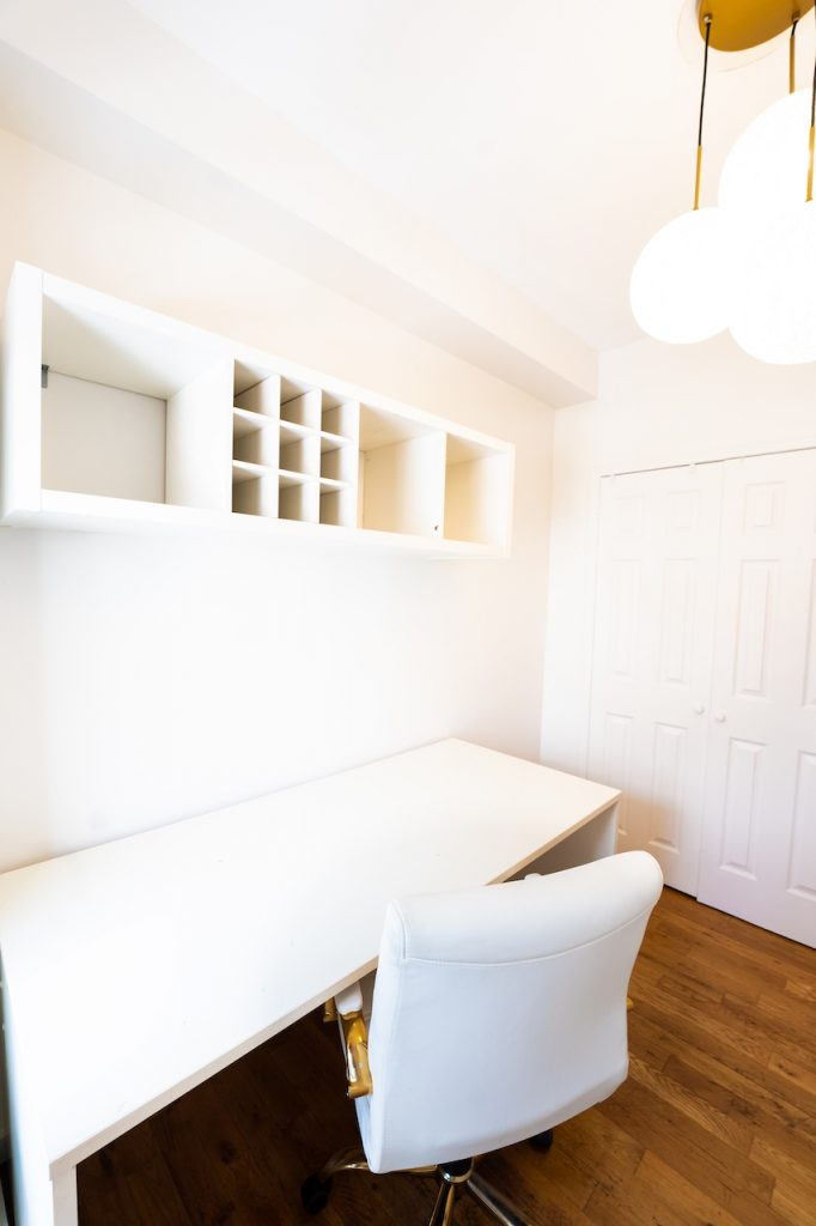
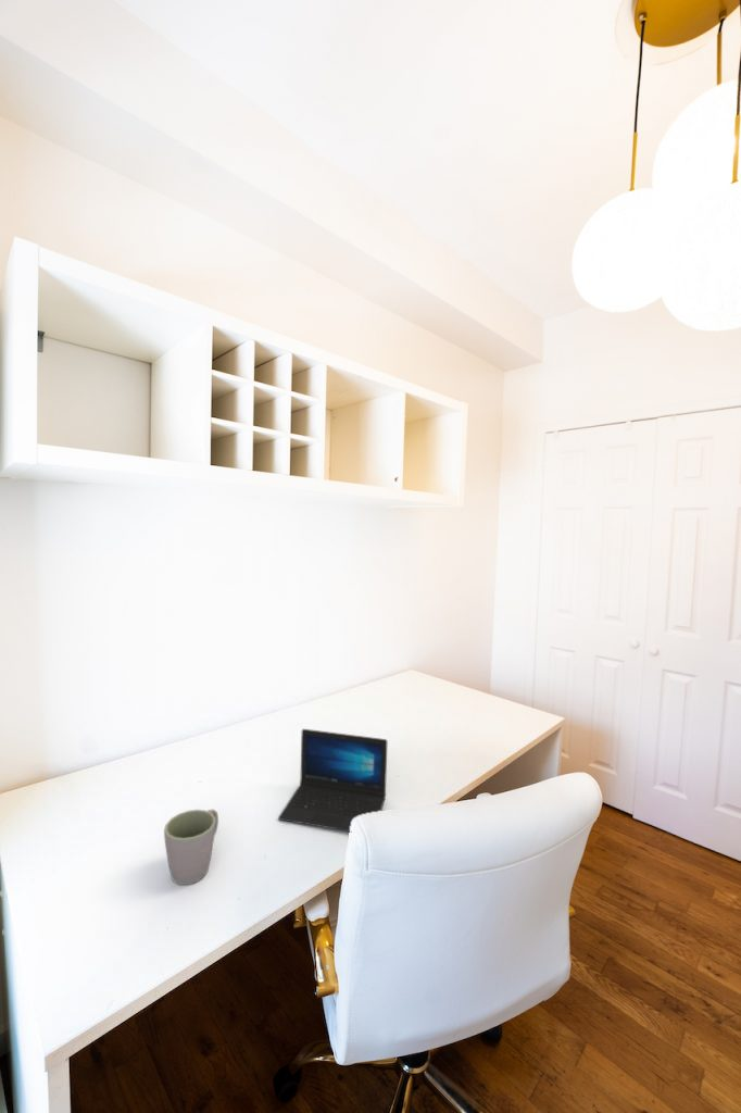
+ mug [163,809,219,886]
+ laptop [277,728,389,833]
